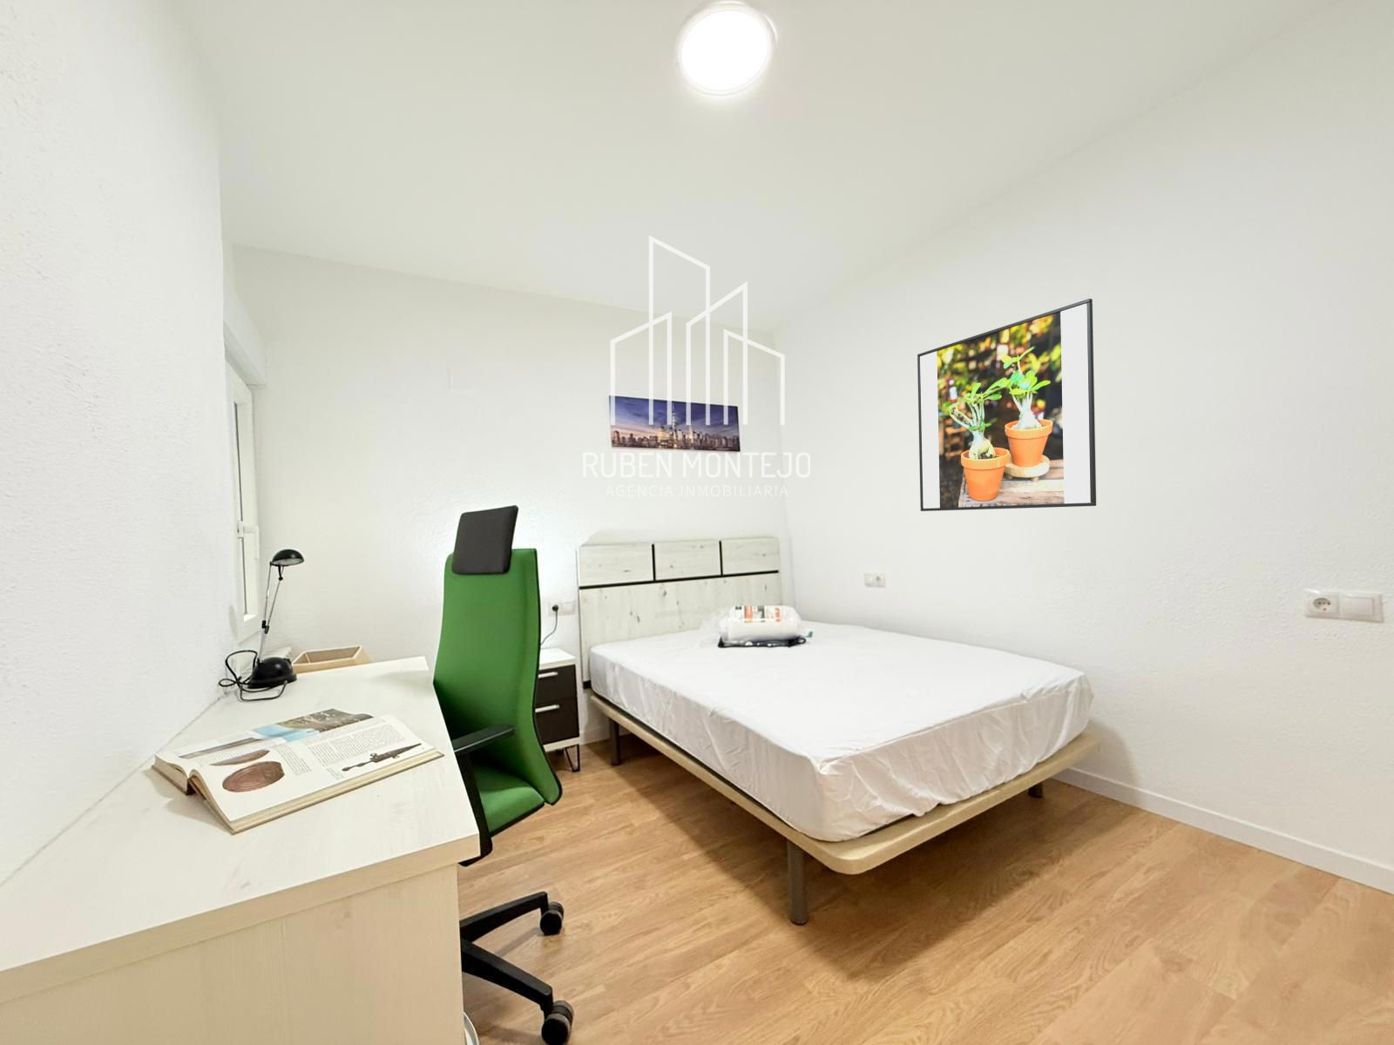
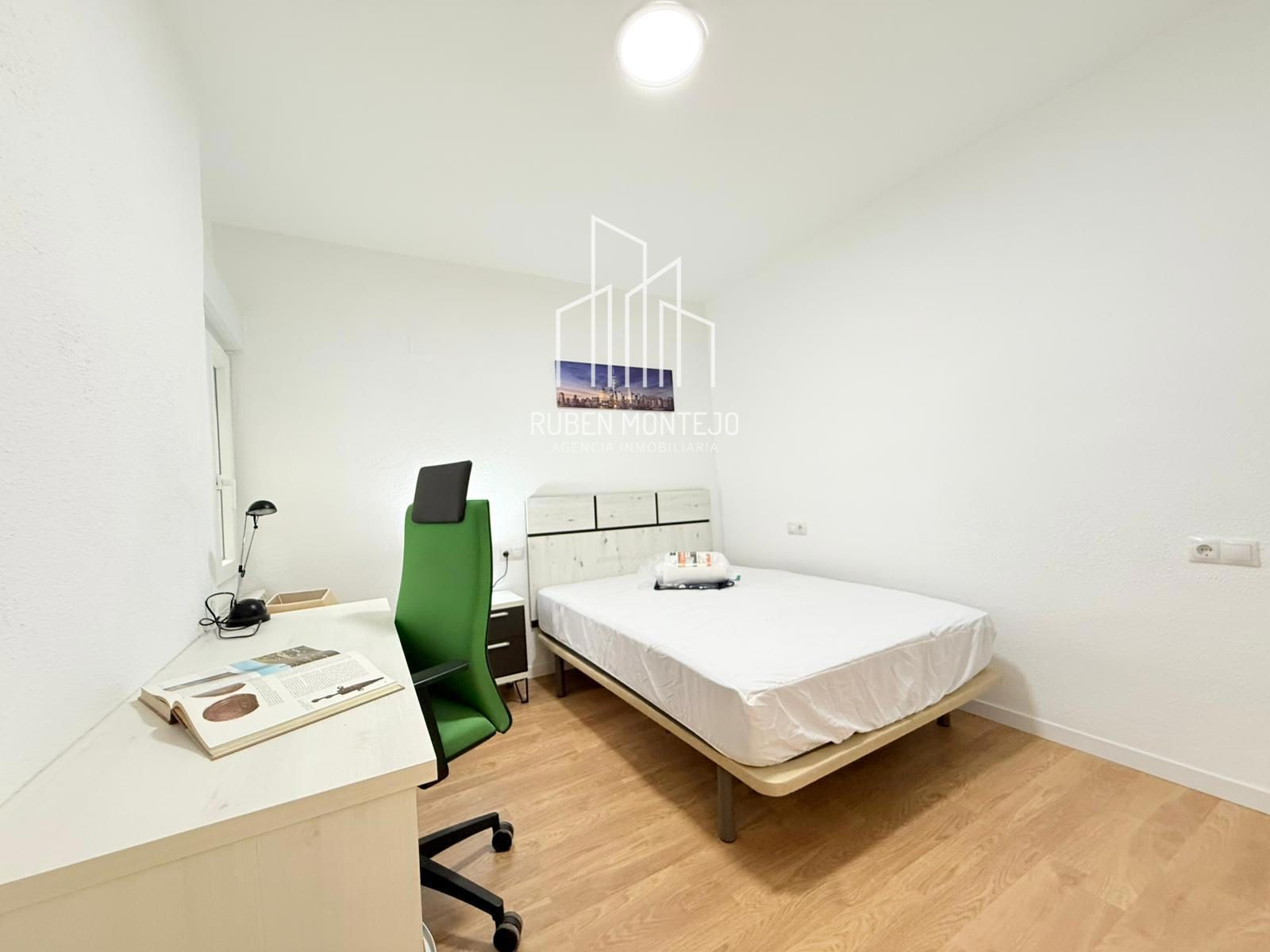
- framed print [917,297,1097,512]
